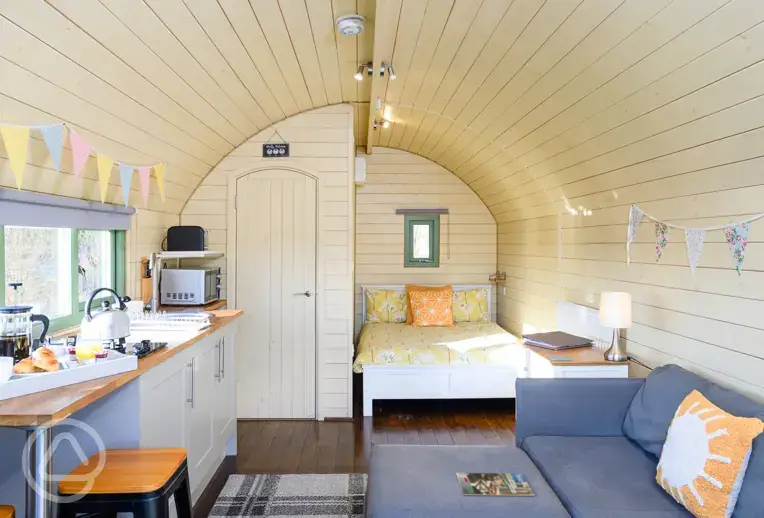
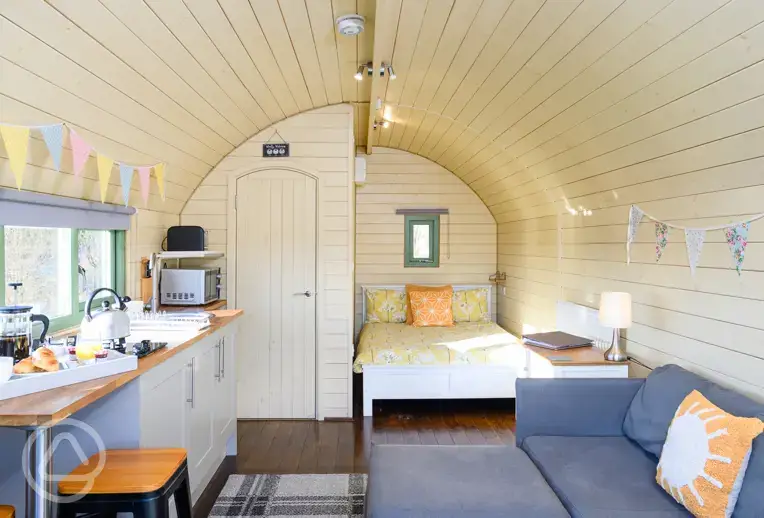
- magazine [455,472,536,497]
